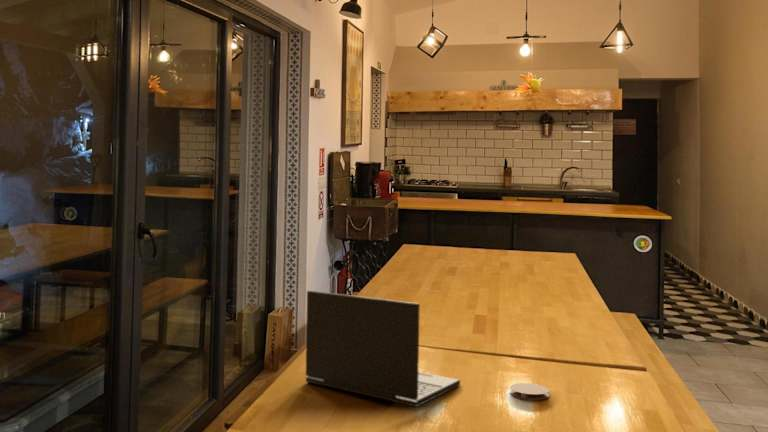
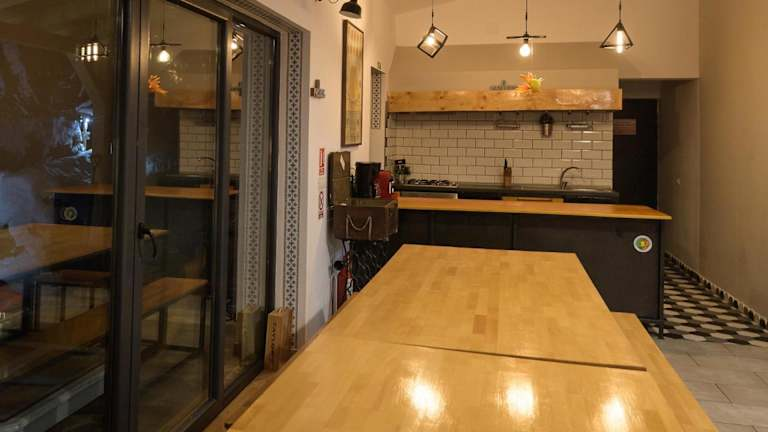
- laptop [305,290,461,408]
- coaster [509,382,550,401]
